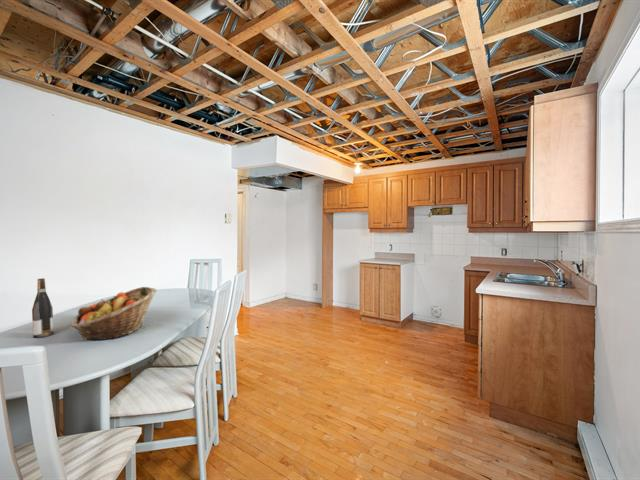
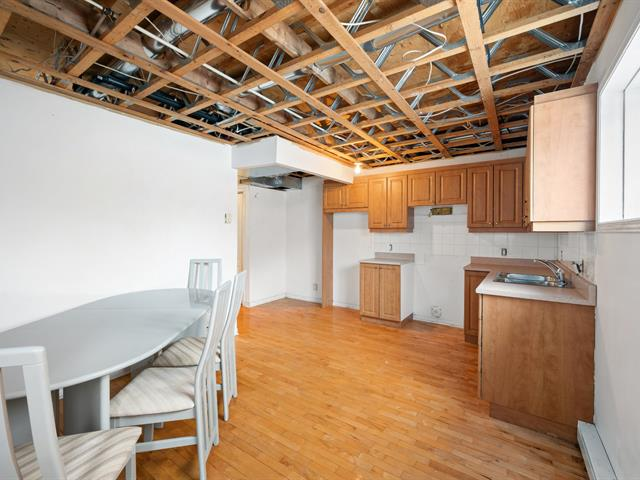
- fruit basket [71,286,158,341]
- wine bottle [31,277,54,339]
